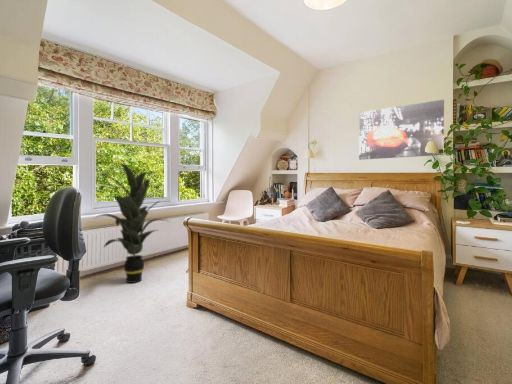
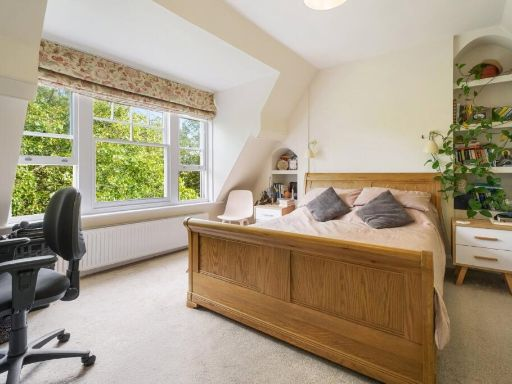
- indoor plant [92,161,172,284]
- wall art [358,99,445,161]
